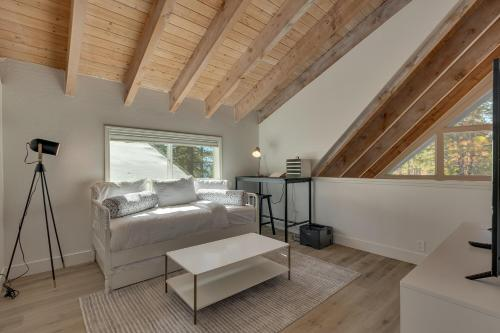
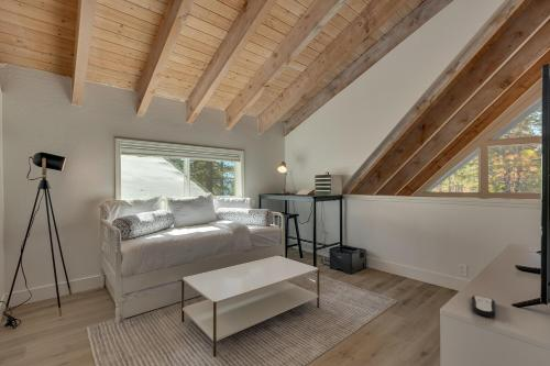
+ remote control [471,295,496,318]
